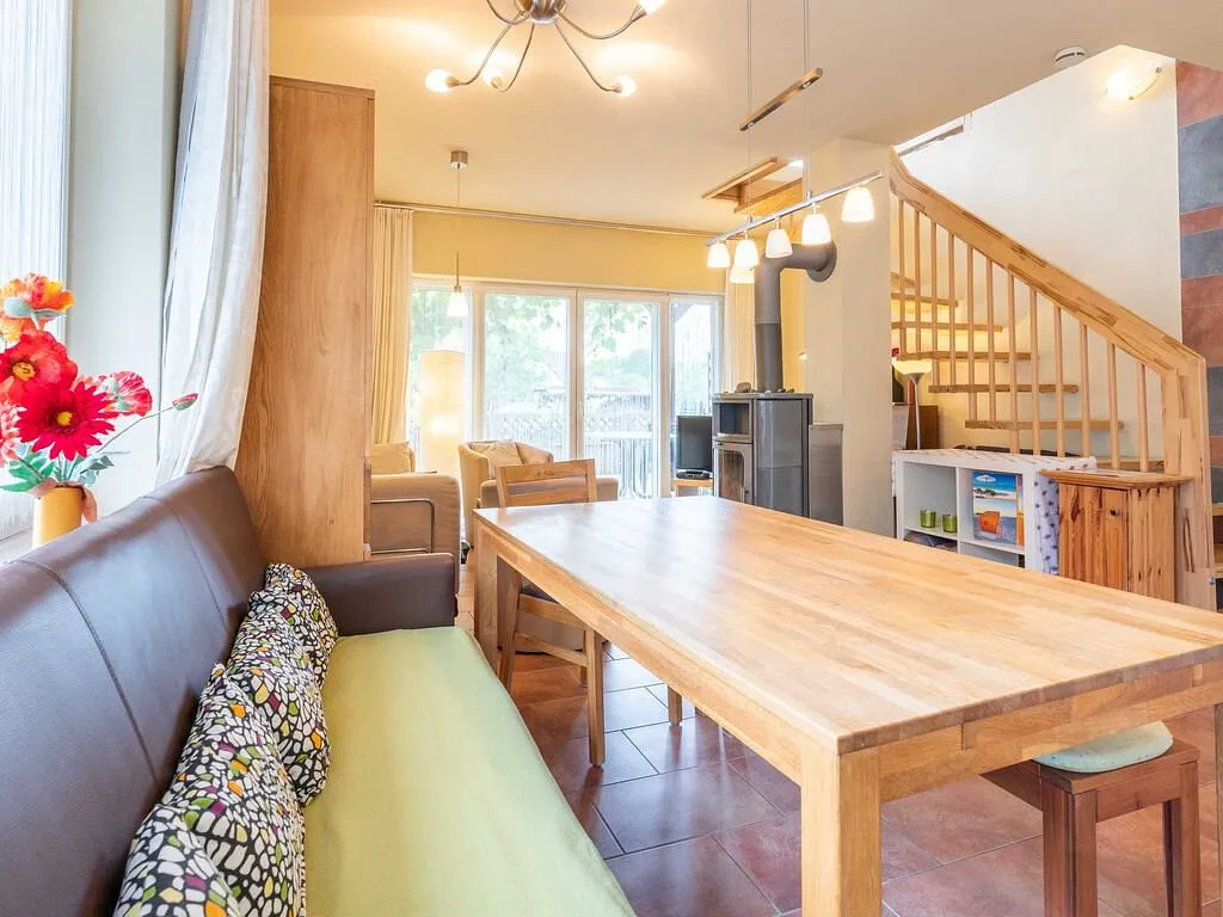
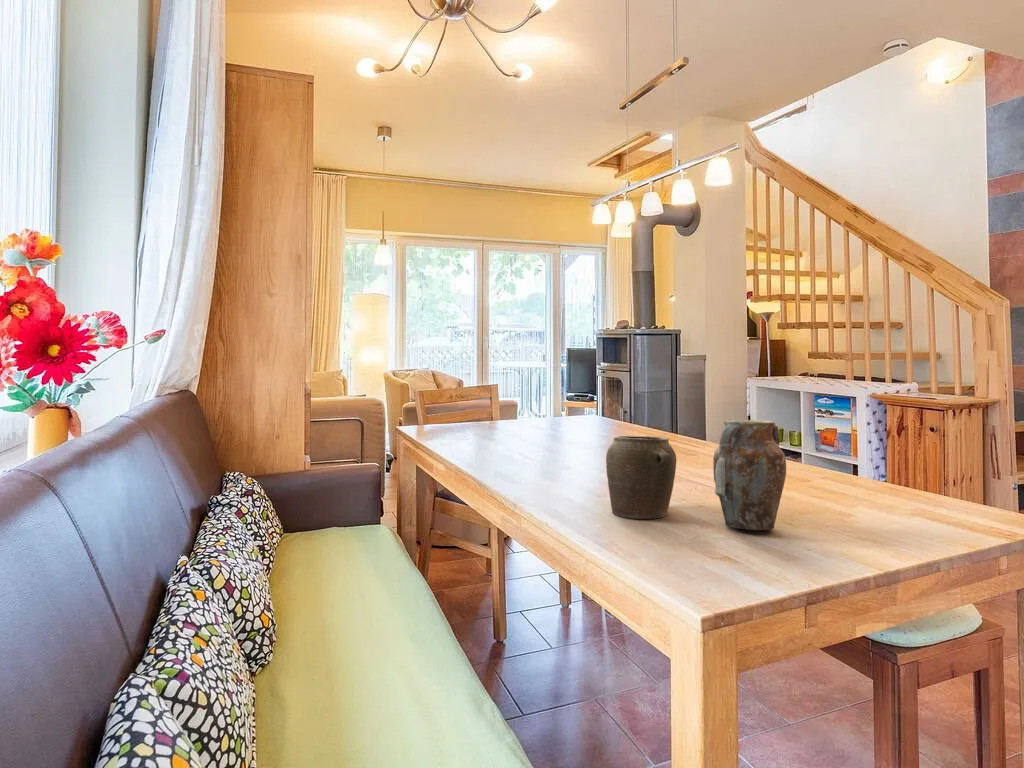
+ jar set [605,419,787,531]
